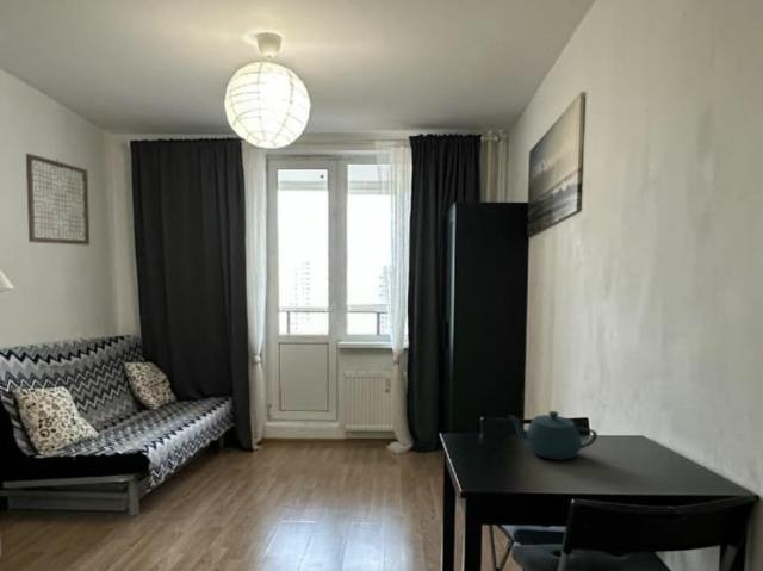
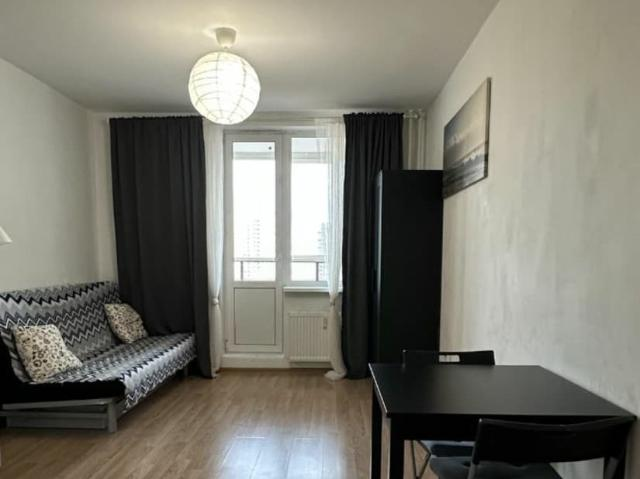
- wall art [25,153,91,247]
- teapot [507,410,598,461]
